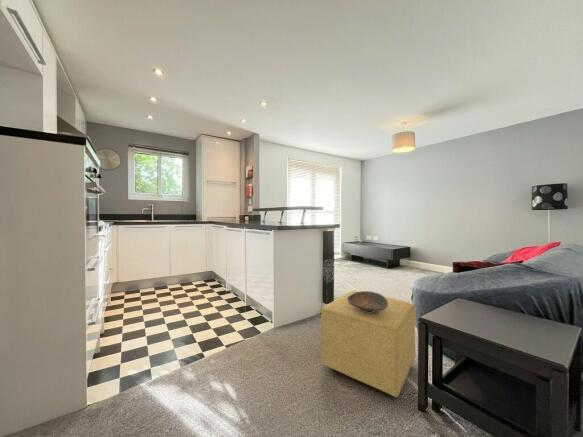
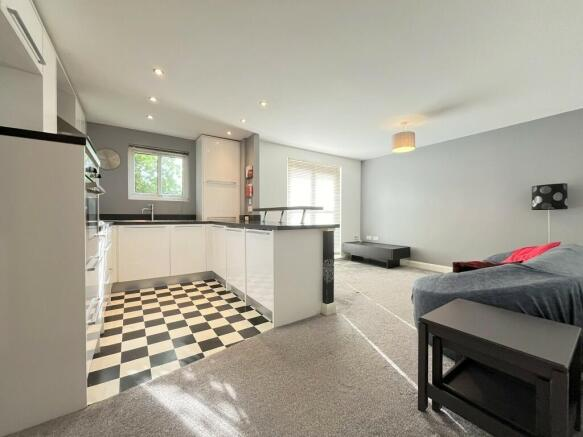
- decorative bowl [347,290,388,313]
- ottoman [320,290,417,398]
